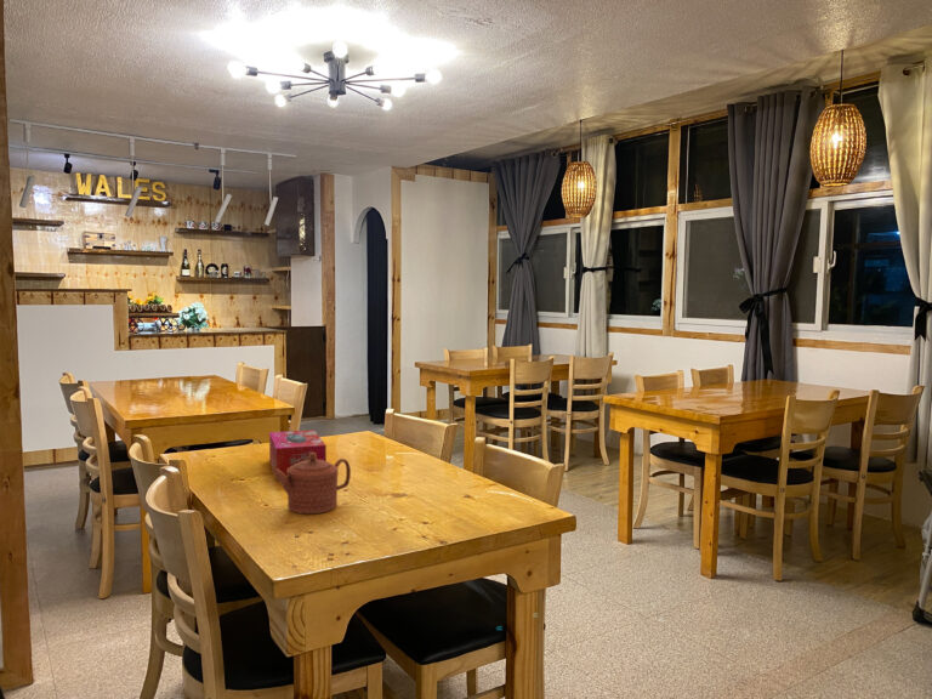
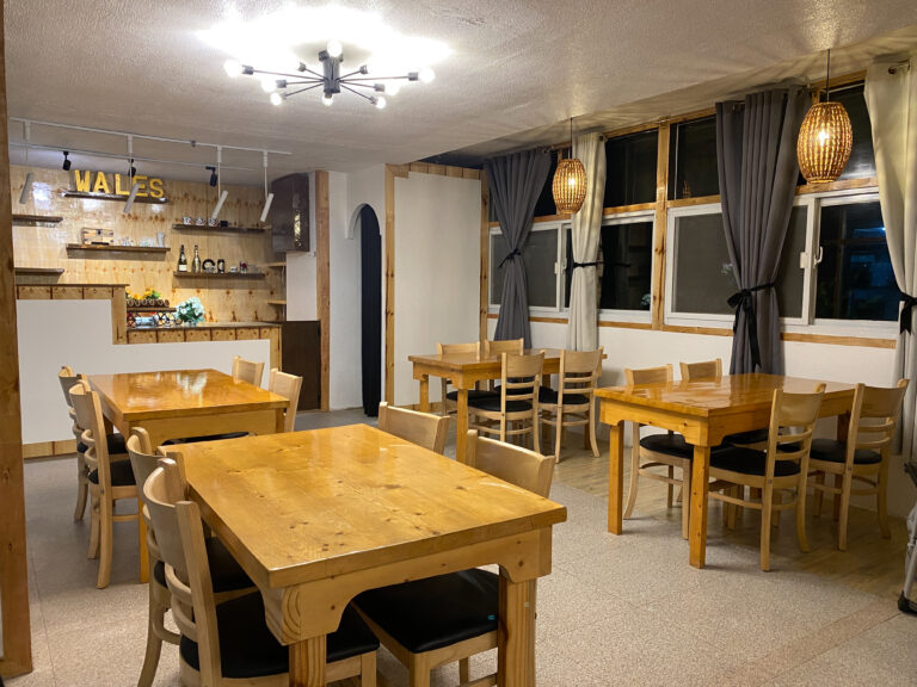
- tissue box [268,428,328,482]
- teapot [271,453,352,515]
